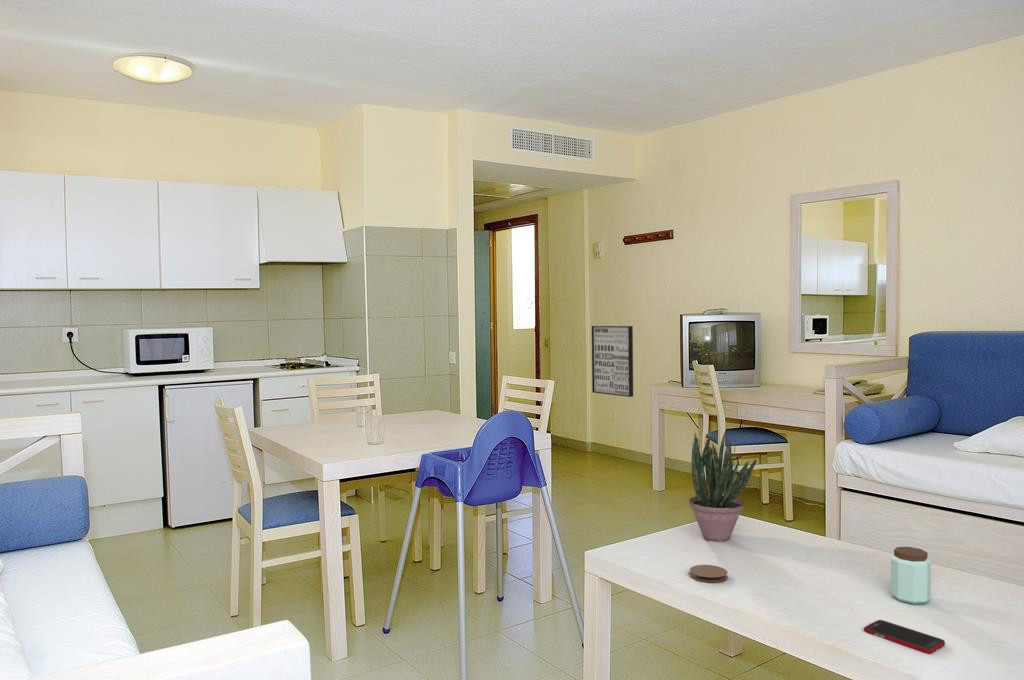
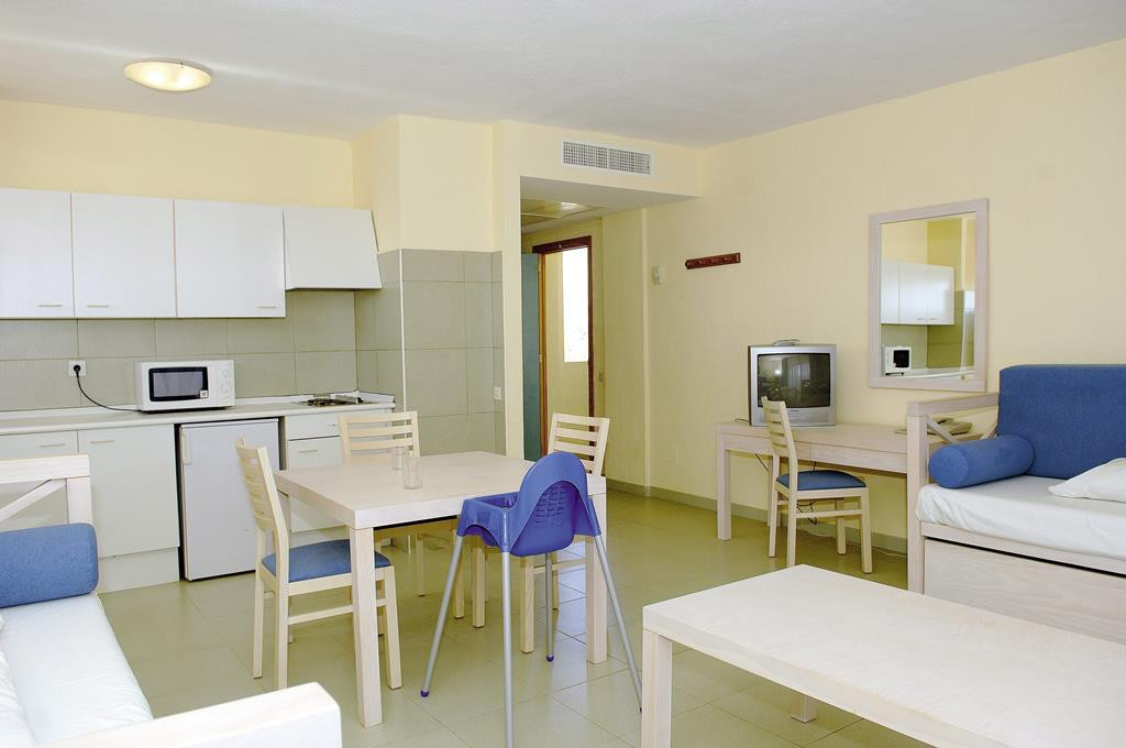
- coaster [689,564,728,583]
- peanut butter [890,546,932,605]
- potted plant [688,430,758,543]
- cell phone [863,619,946,654]
- wall art [591,325,634,398]
